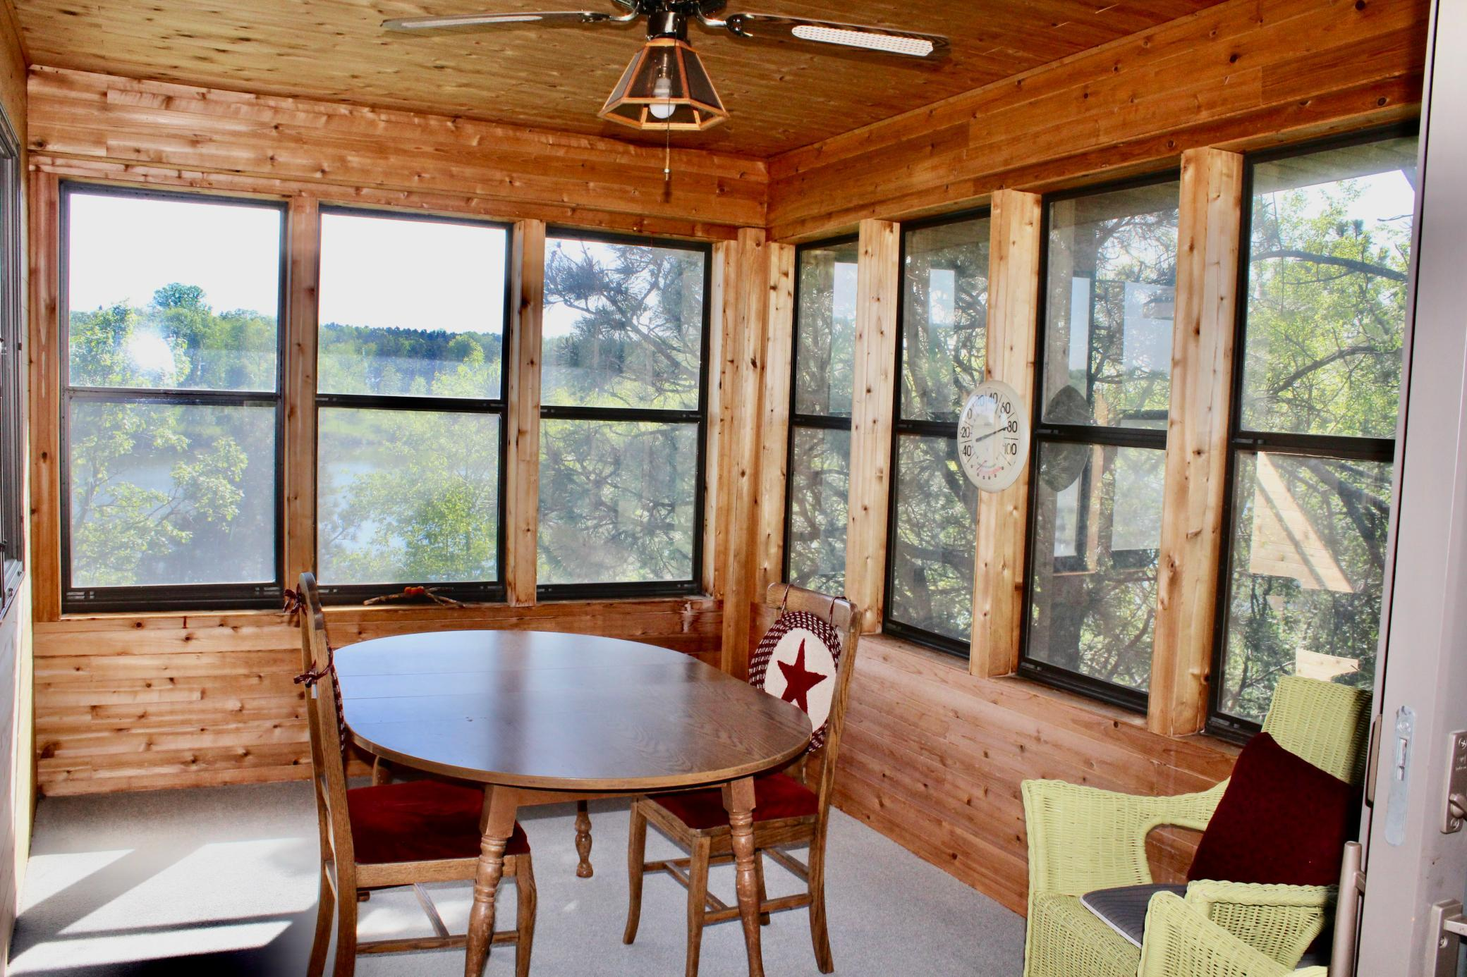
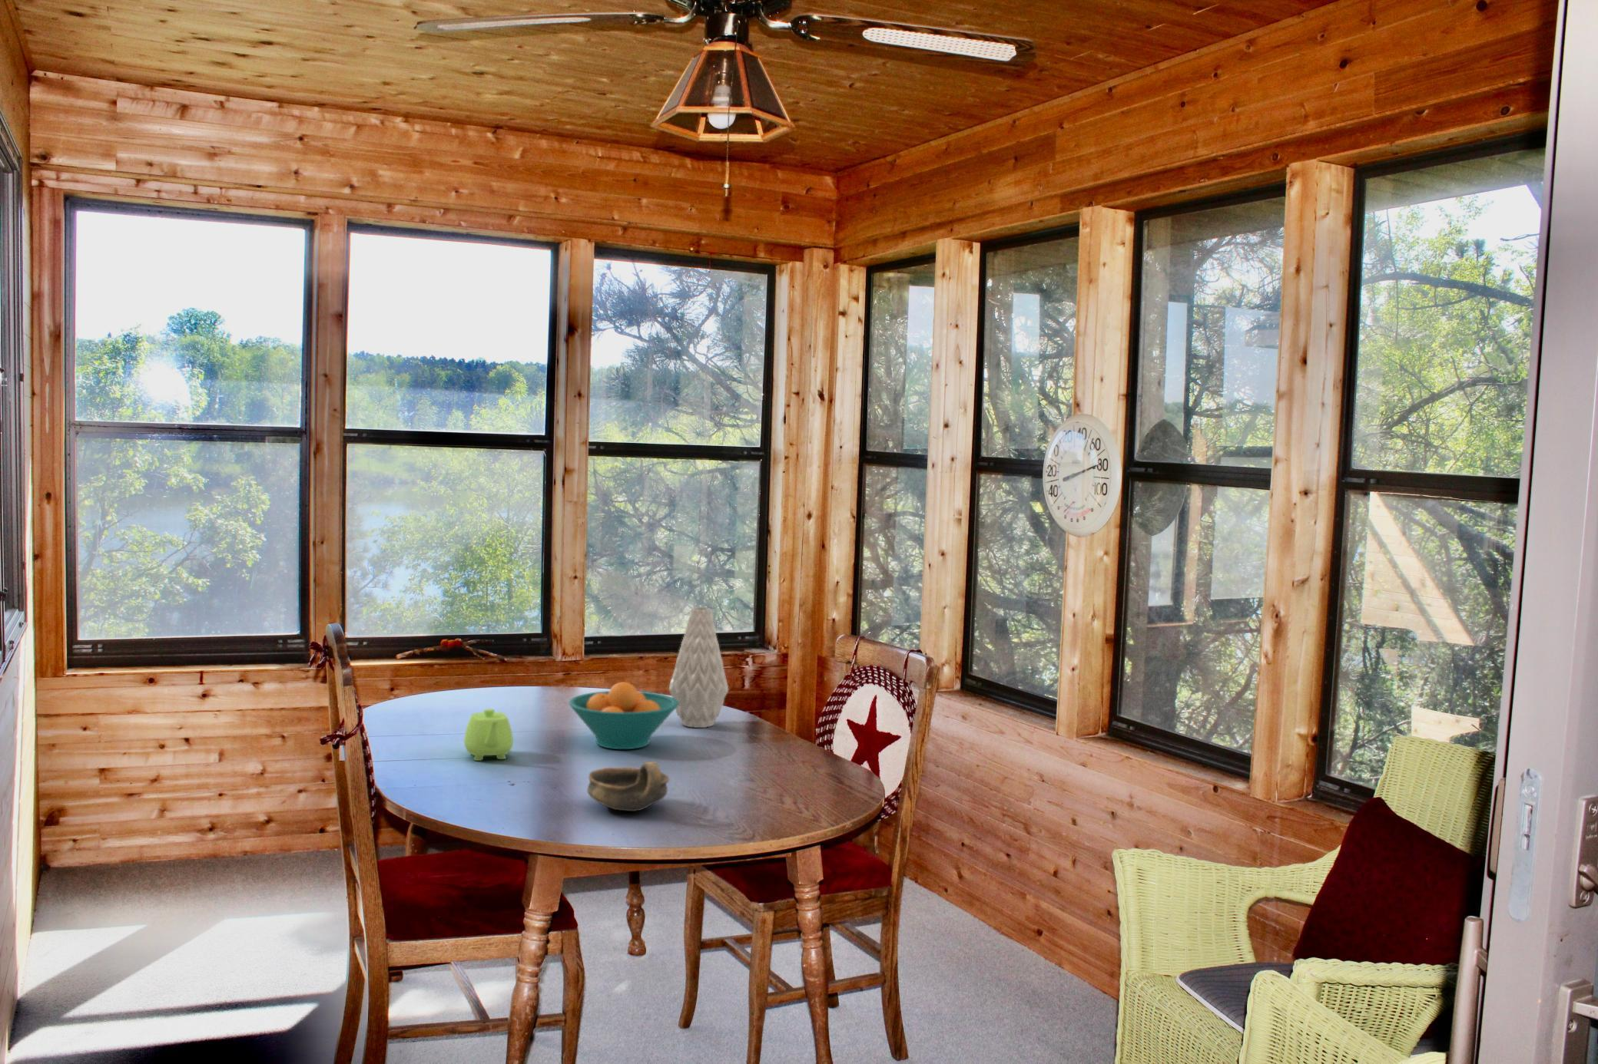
+ vase [669,607,729,728]
+ oil lamp [586,761,670,812]
+ fruit bowl [568,680,678,750]
+ teapot [463,708,514,761]
